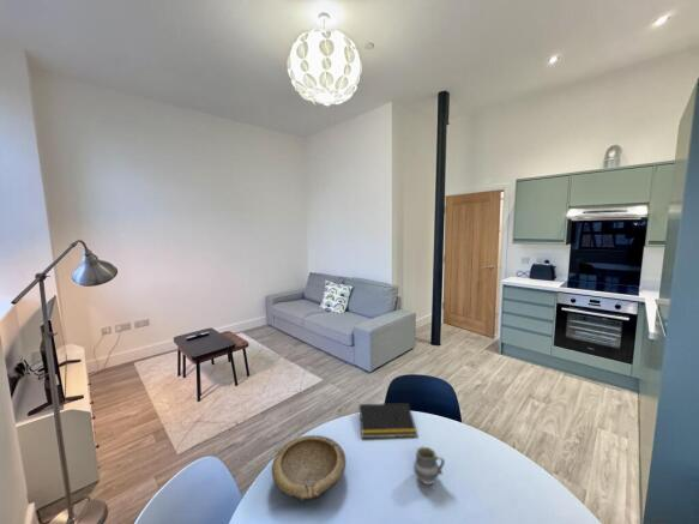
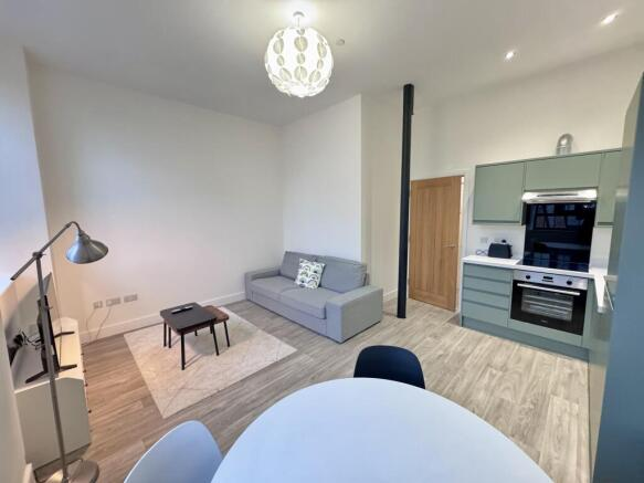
- bowl [271,434,347,504]
- cup [412,445,446,486]
- notepad [357,402,418,439]
